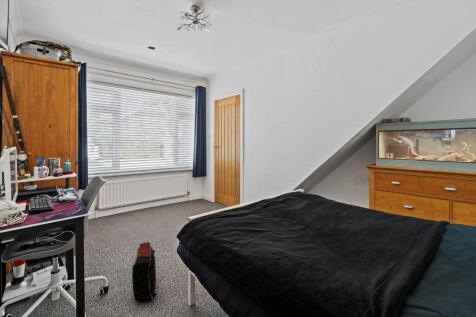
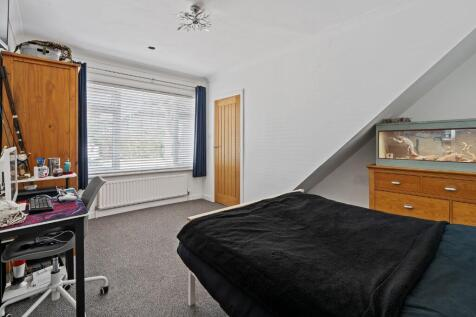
- backpack [131,241,158,303]
